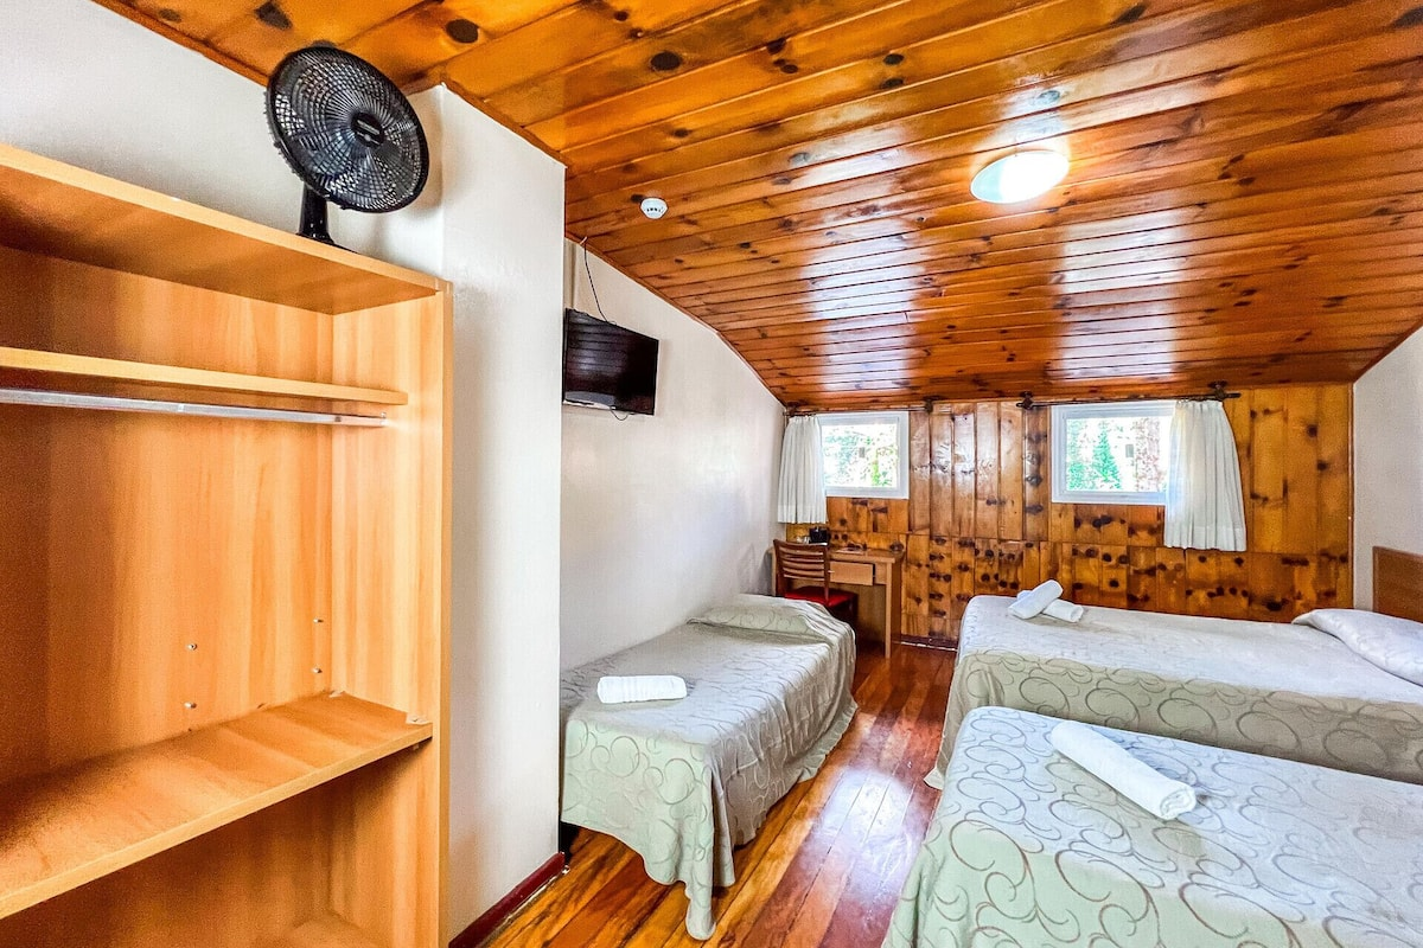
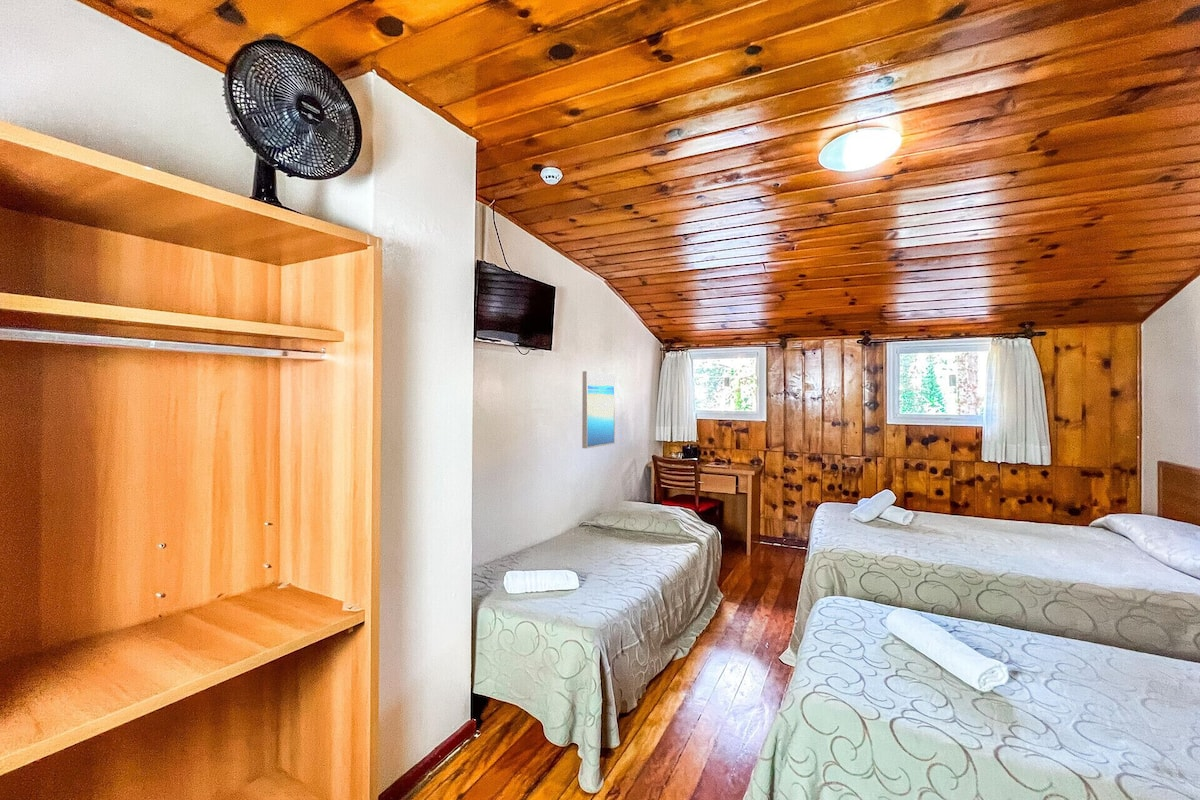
+ wall art [581,370,616,449]
